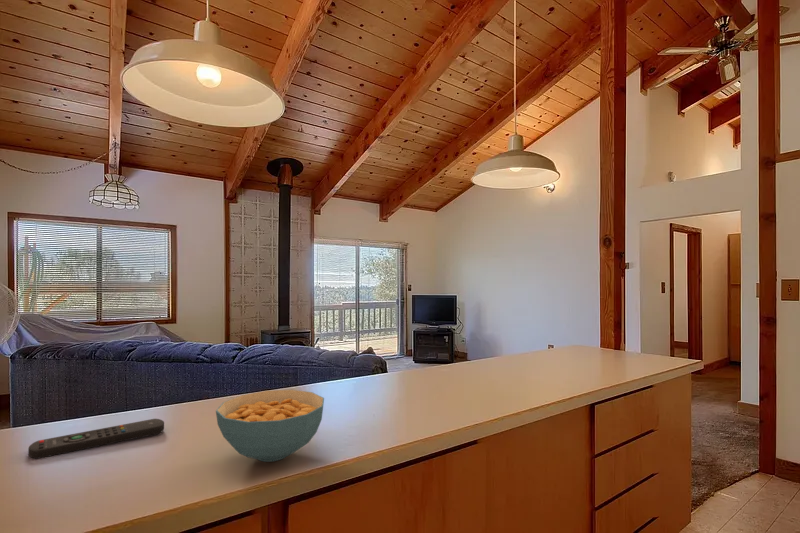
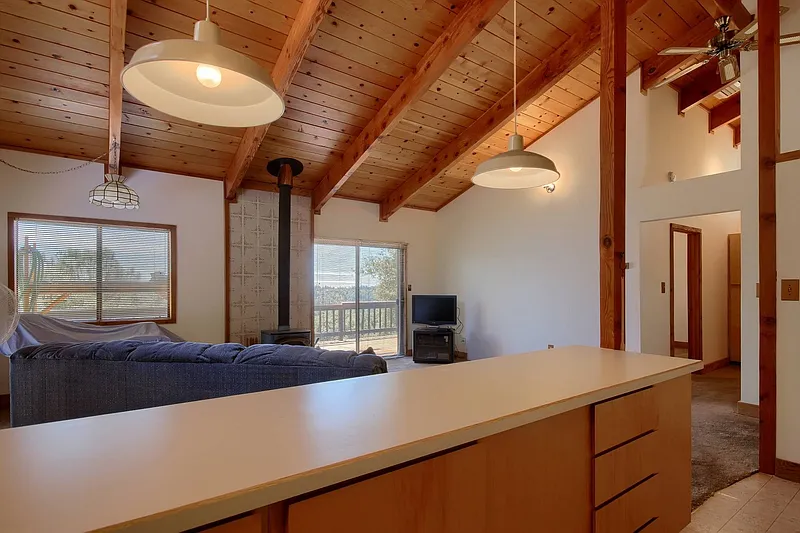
- remote control [27,418,165,460]
- cereal bowl [215,389,325,463]
